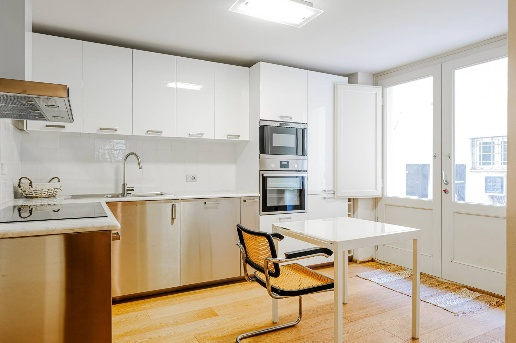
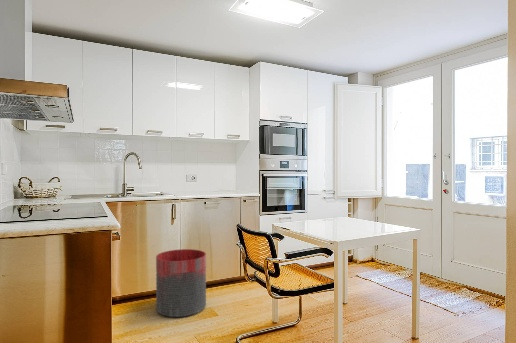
+ trash can [155,248,207,318]
